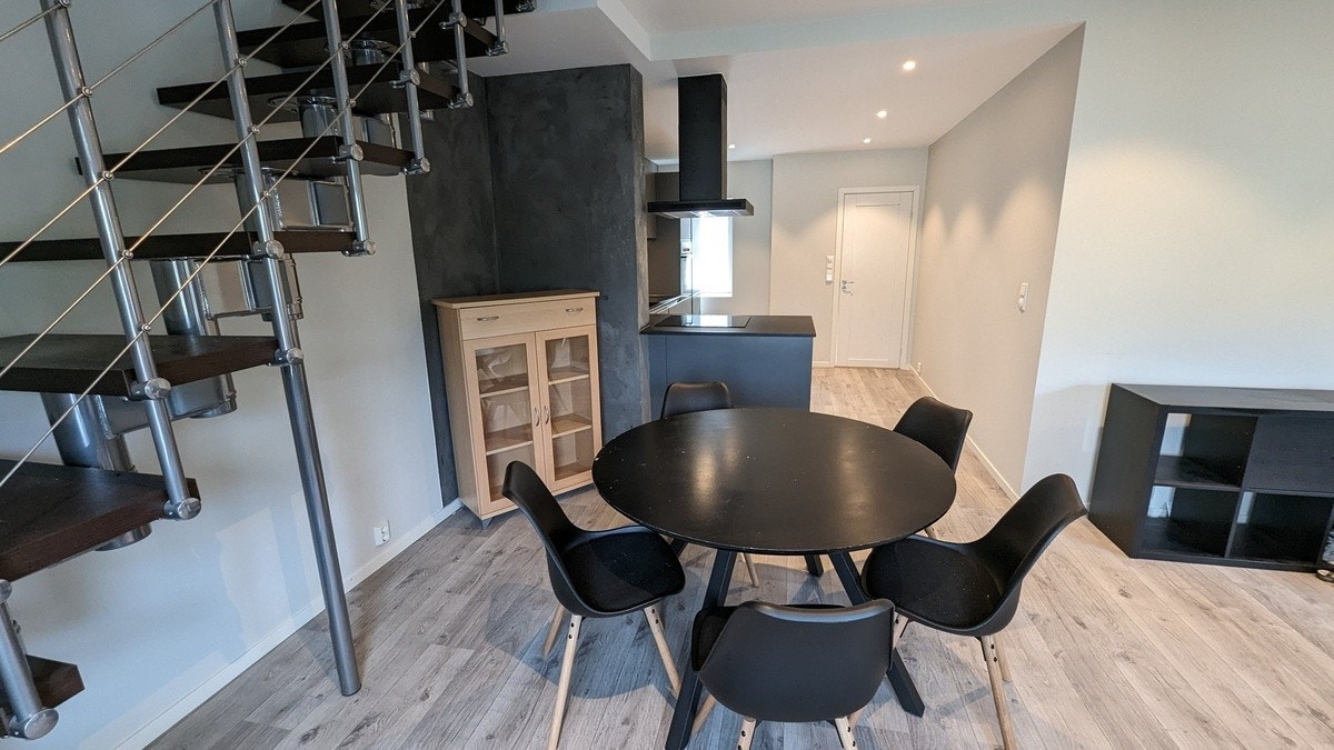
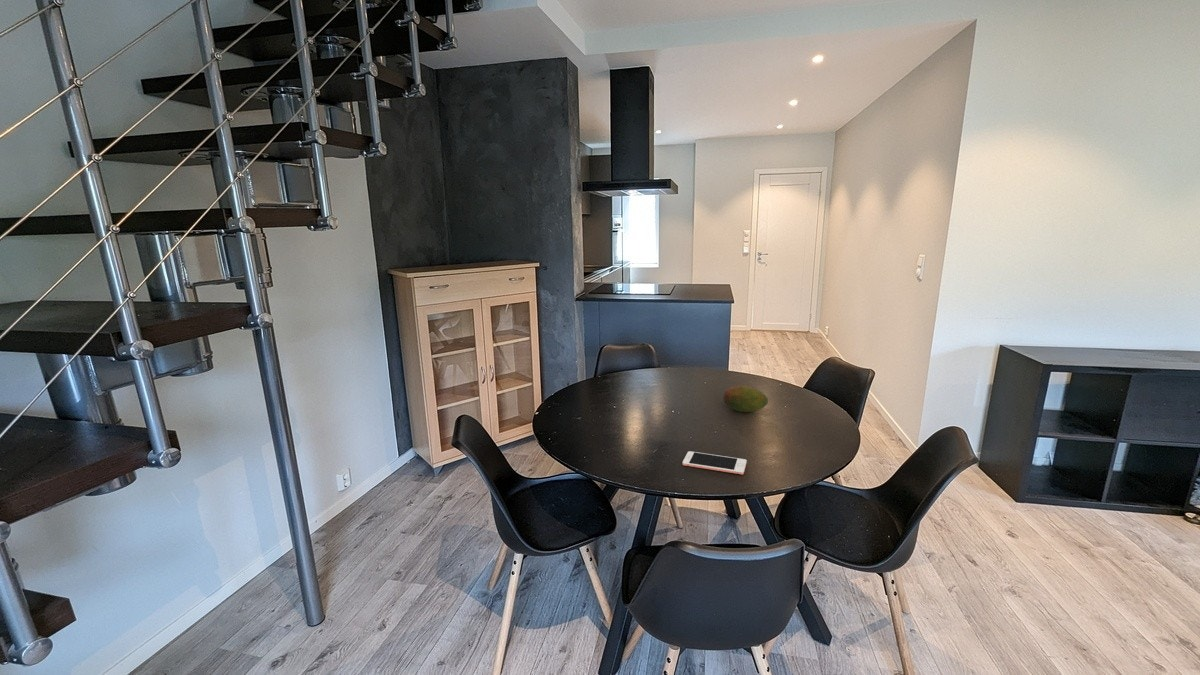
+ cell phone [682,450,748,476]
+ fruit [722,384,769,413]
